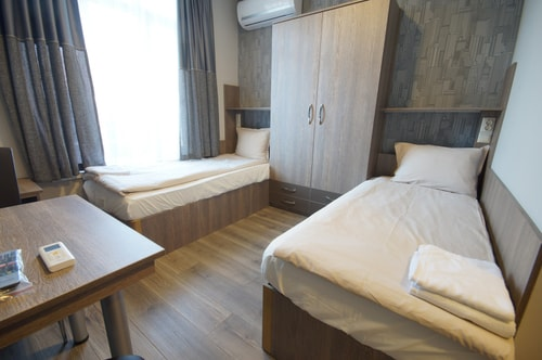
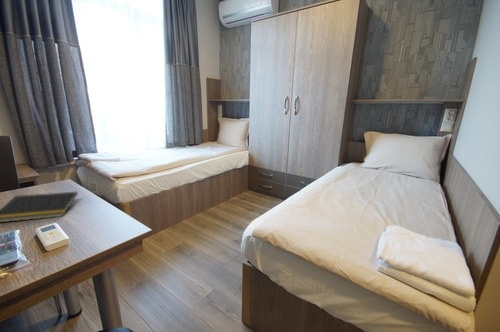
+ notepad [0,191,79,223]
